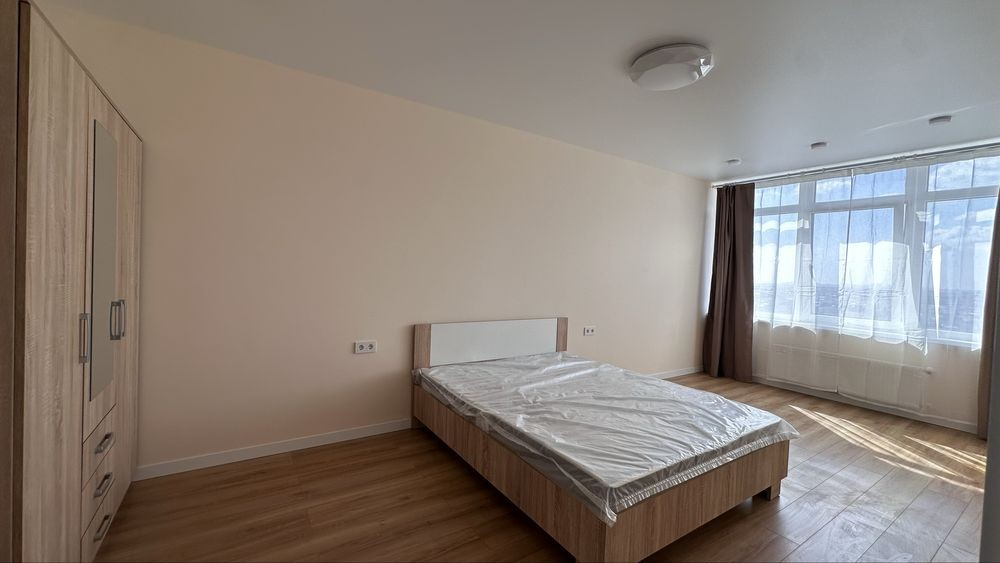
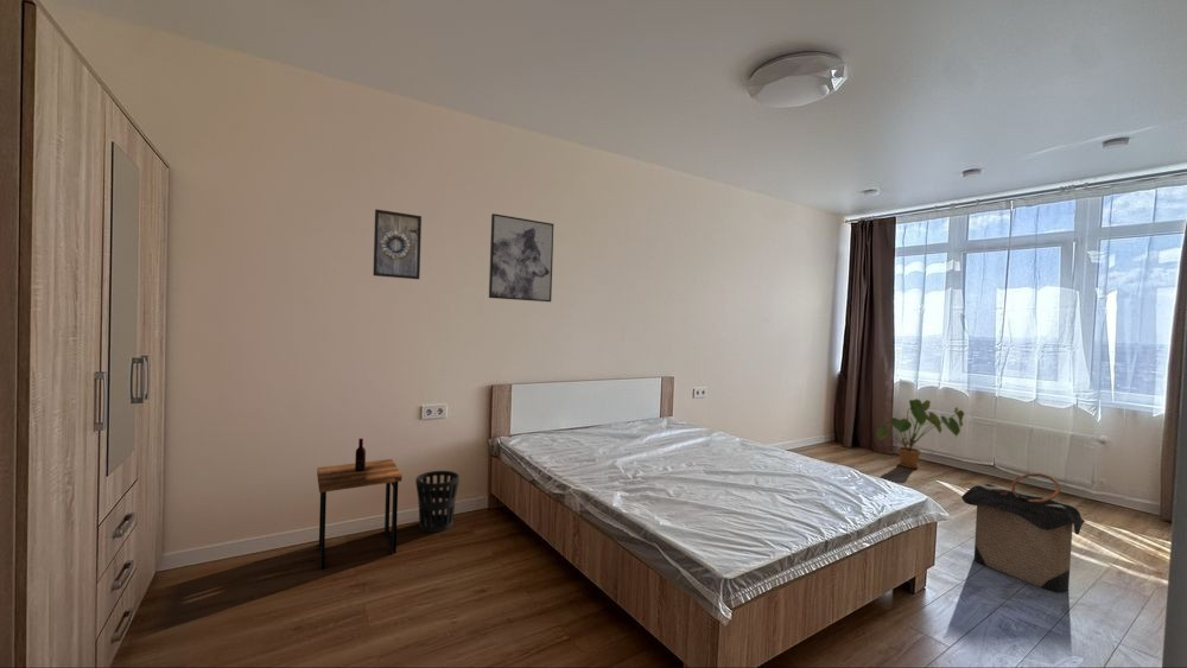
+ wall art [488,212,556,303]
+ house plant [876,397,965,469]
+ laundry hamper [960,472,1086,593]
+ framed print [372,209,423,280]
+ wastebasket [414,470,461,534]
+ side table [316,438,404,571]
